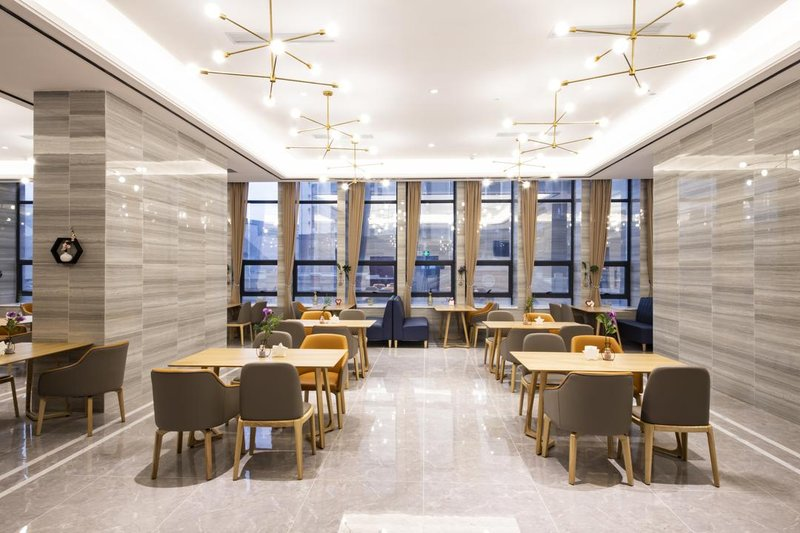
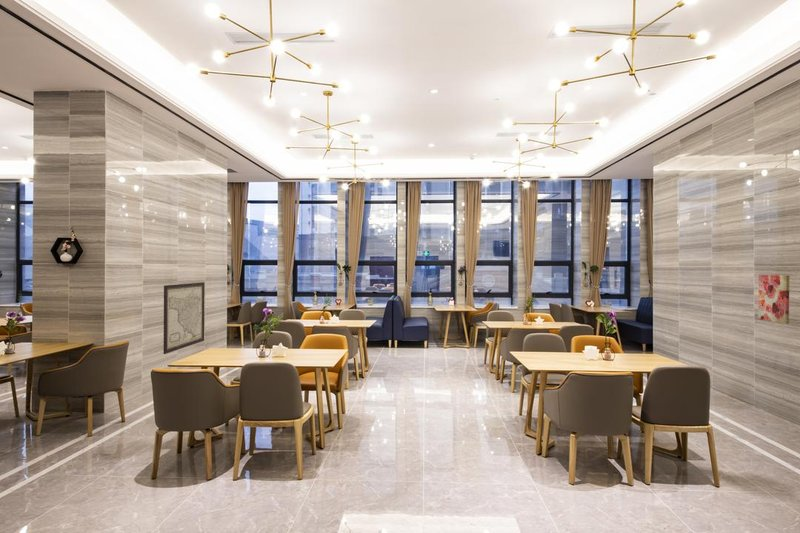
+ wall art [757,274,790,325]
+ wall art [163,281,206,355]
